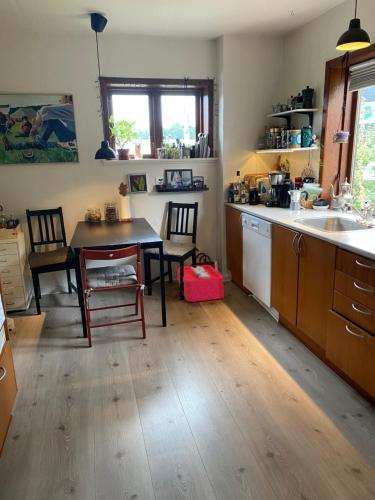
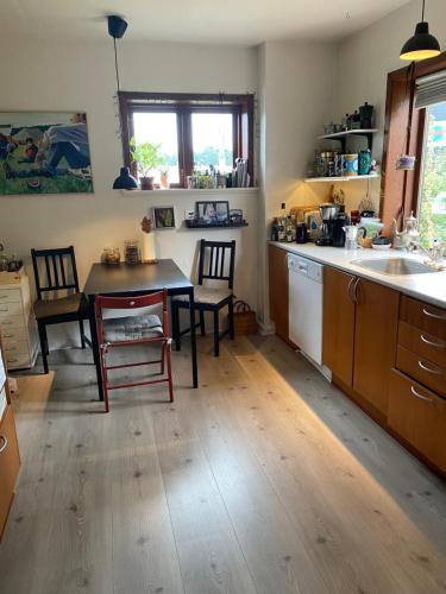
- storage bin [176,260,225,303]
